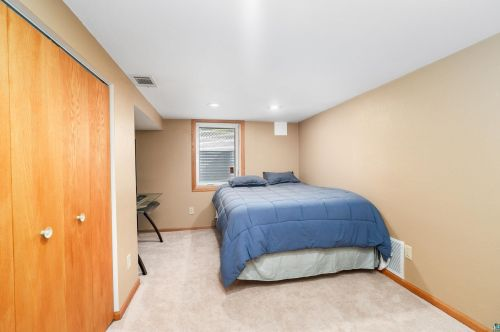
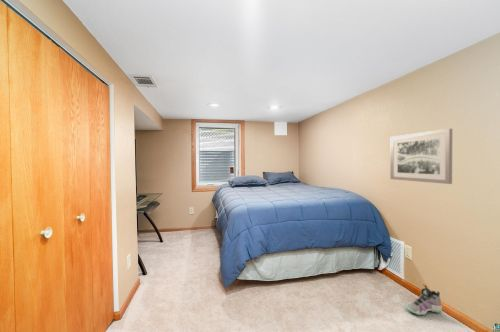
+ wall art [389,128,453,185]
+ sneaker [405,284,443,316]
